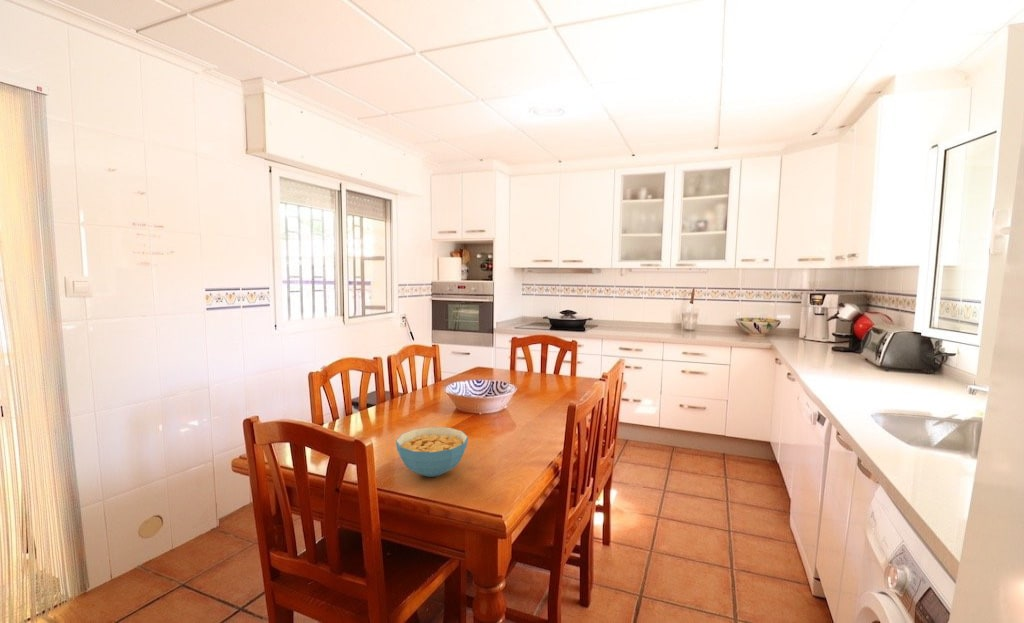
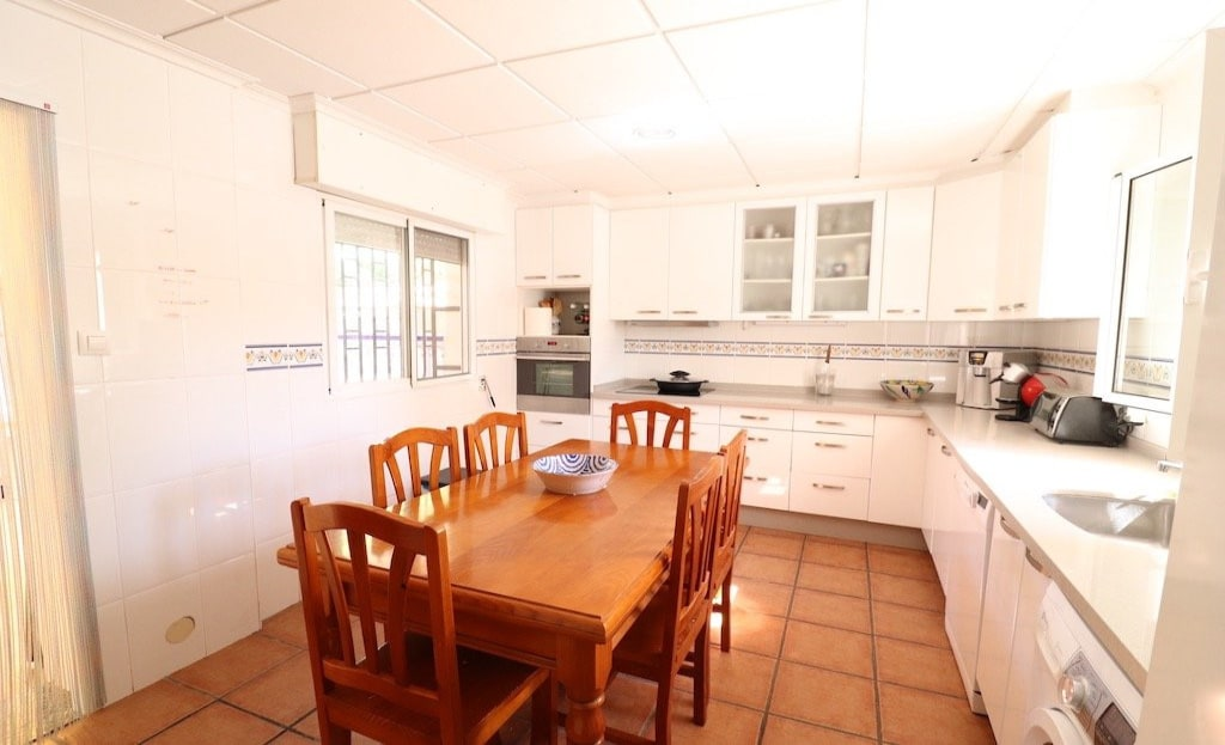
- cereal bowl [395,426,469,478]
